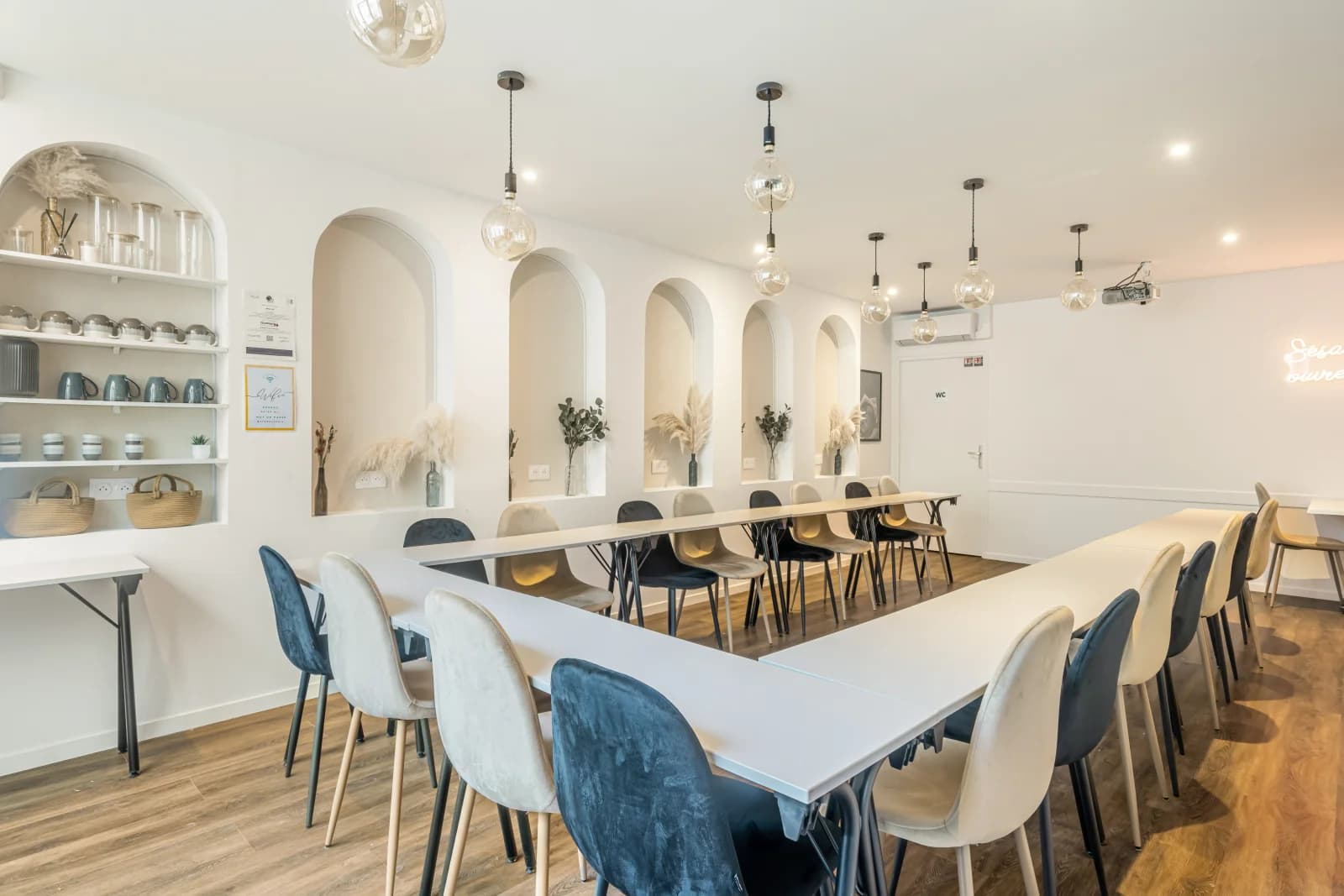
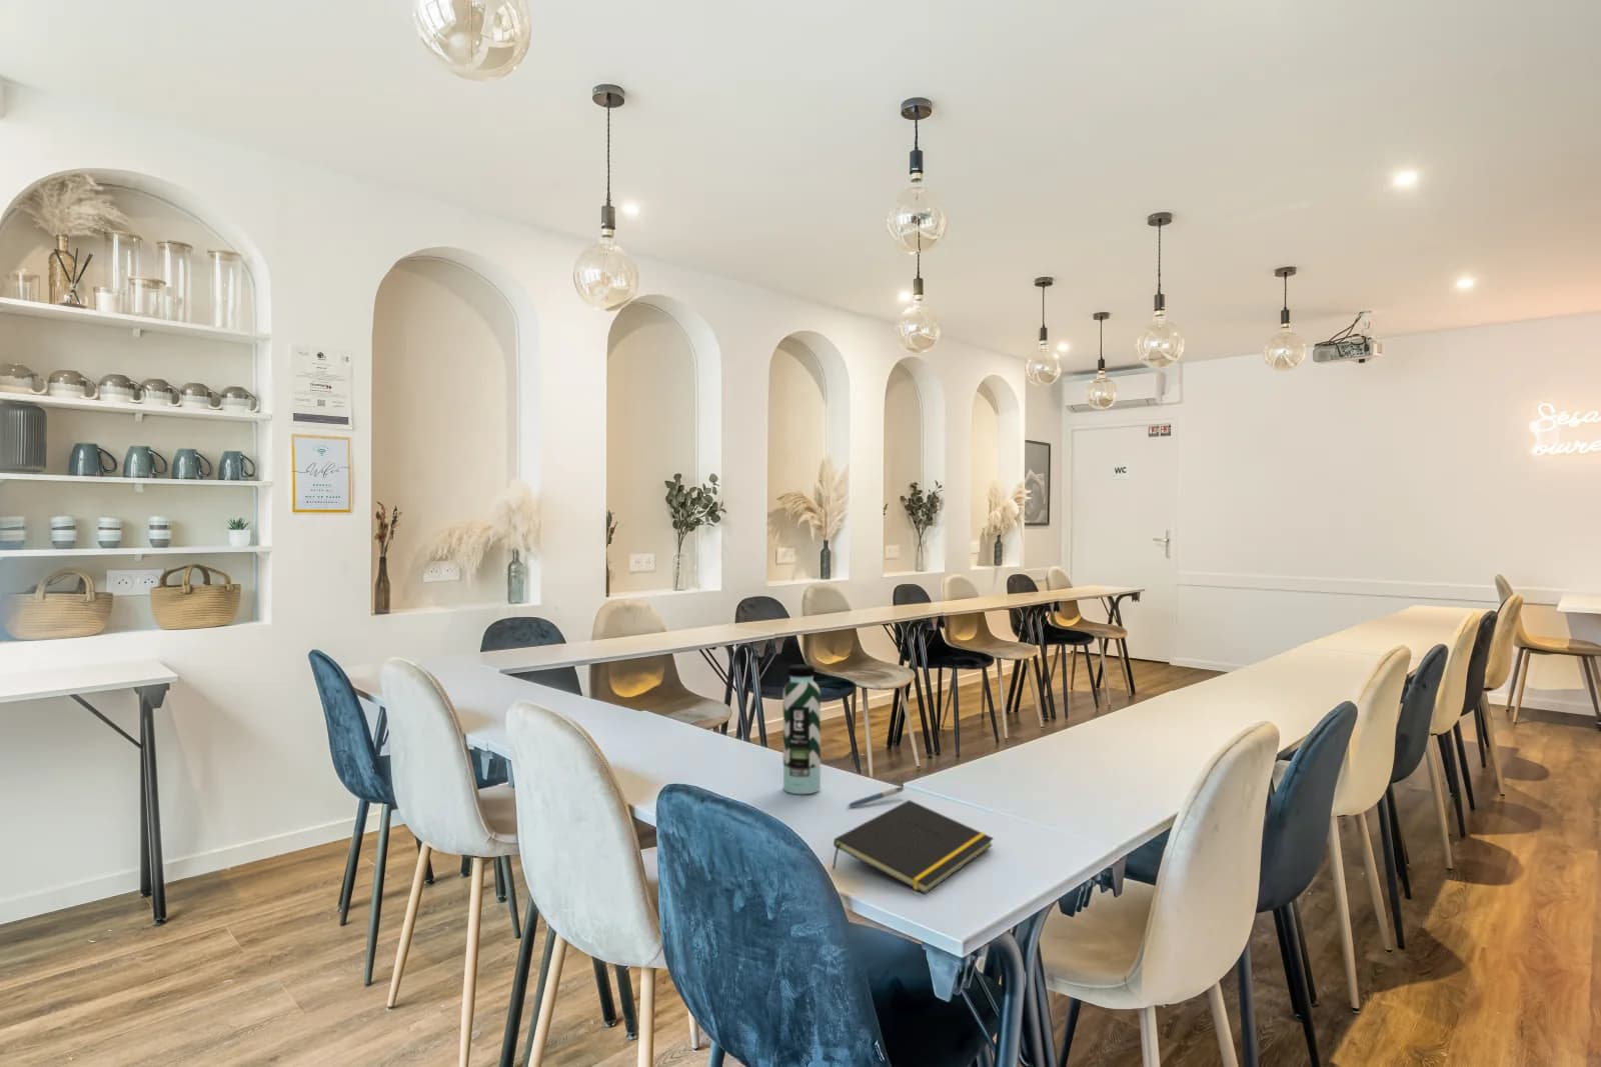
+ pen [847,786,905,809]
+ notepad [831,799,995,896]
+ water bottle [783,663,822,795]
